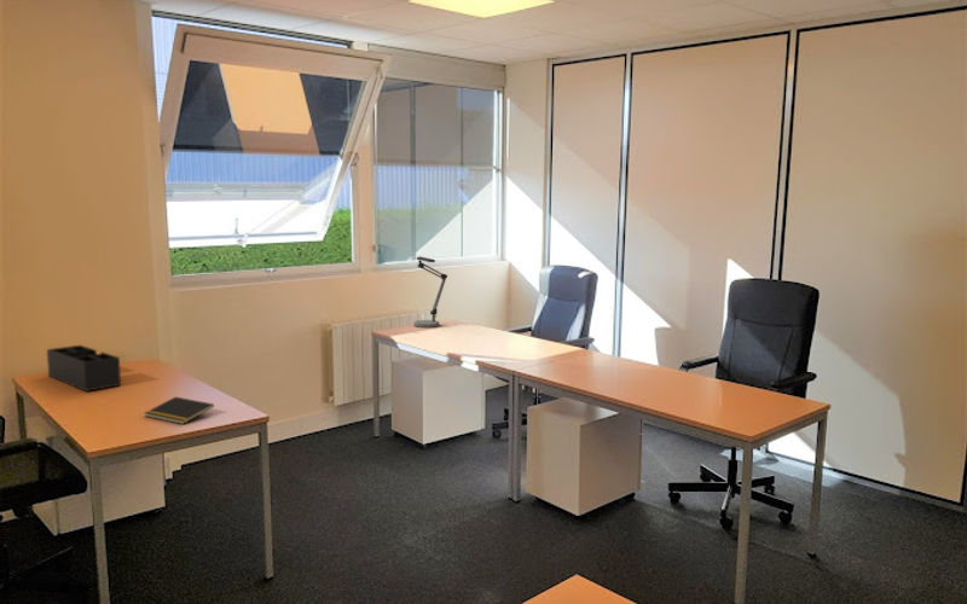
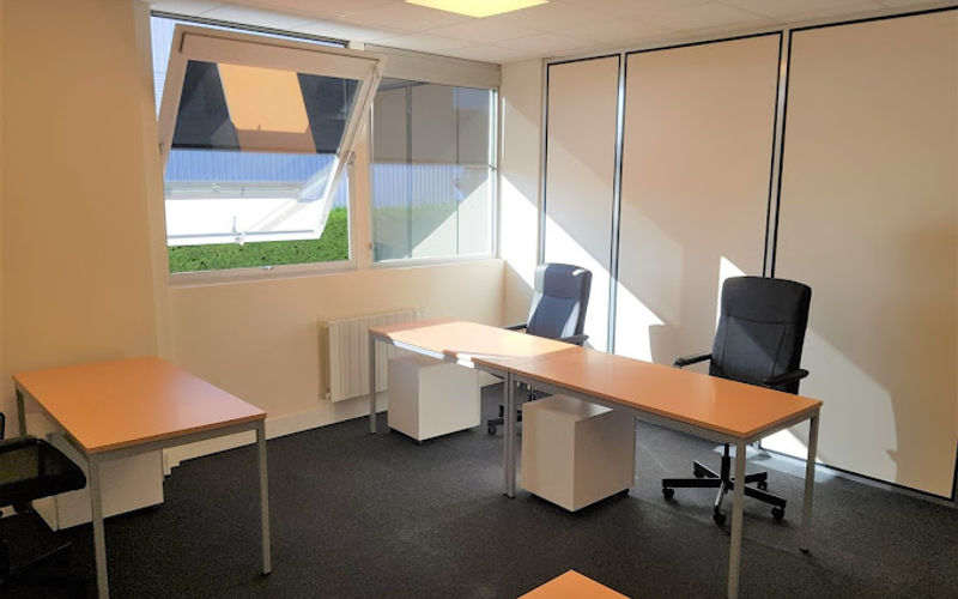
- desk organizer [46,344,122,393]
- notepad [144,396,215,425]
- desk lamp [412,256,448,329]
